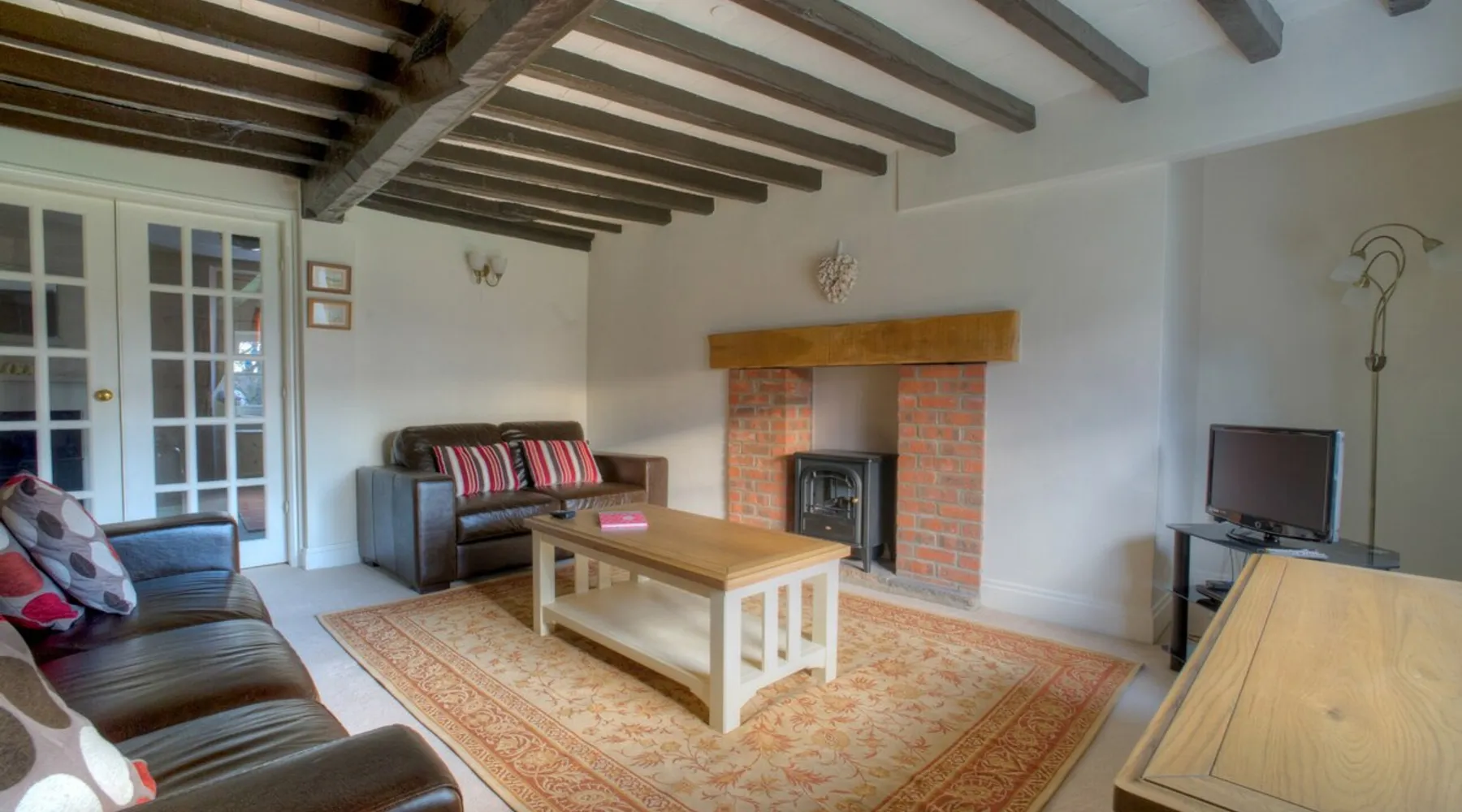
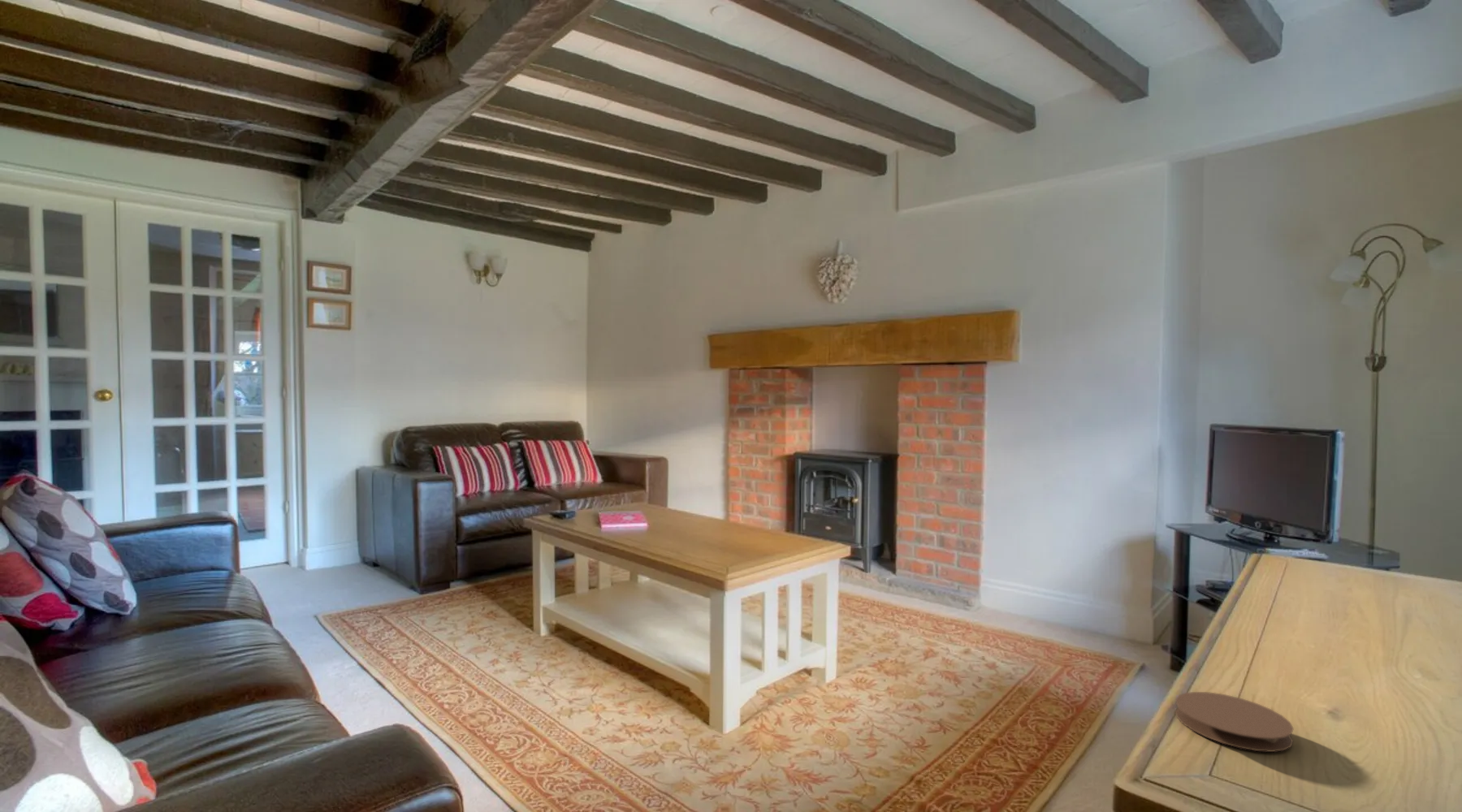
+ coaster [1174,691,1295,753]
